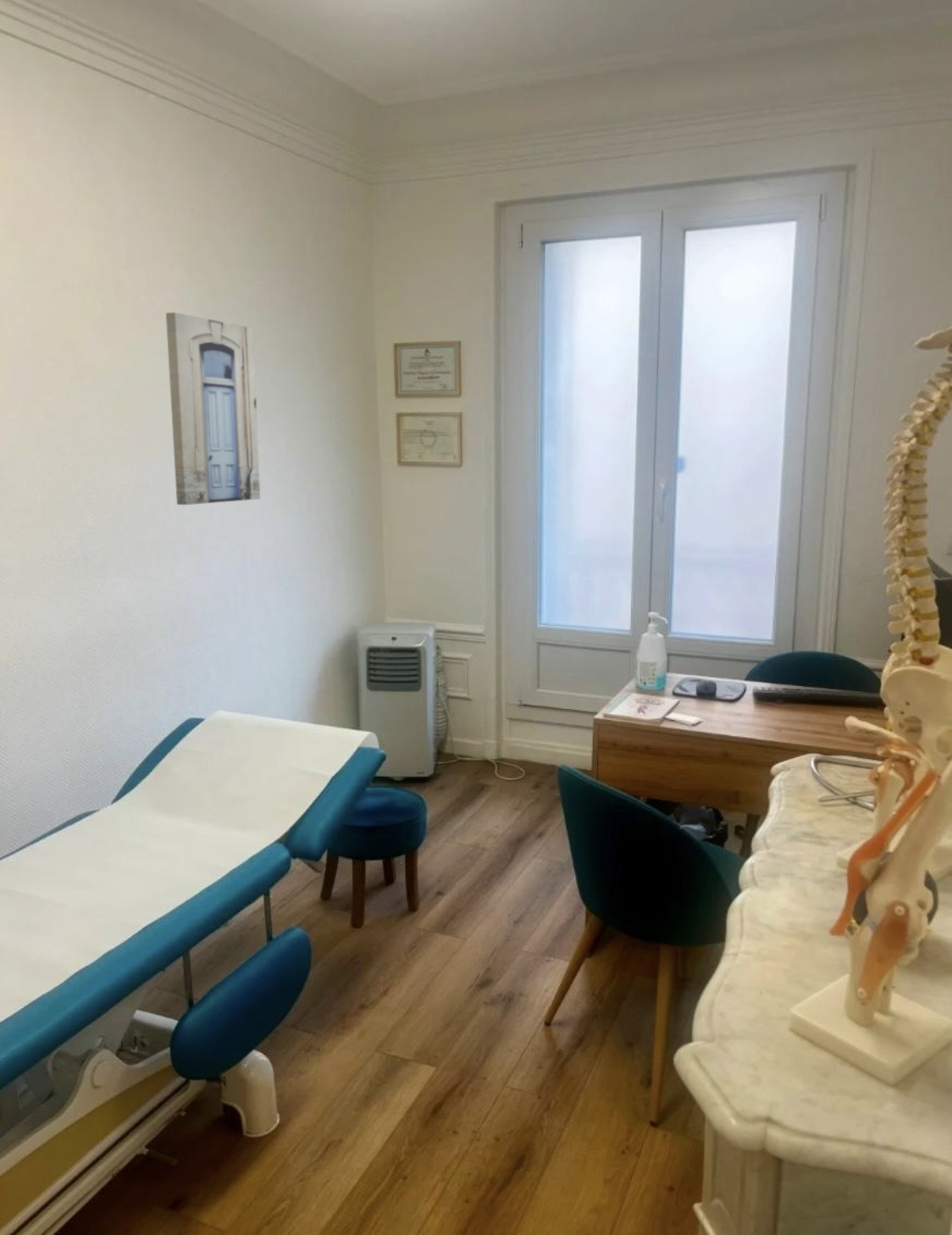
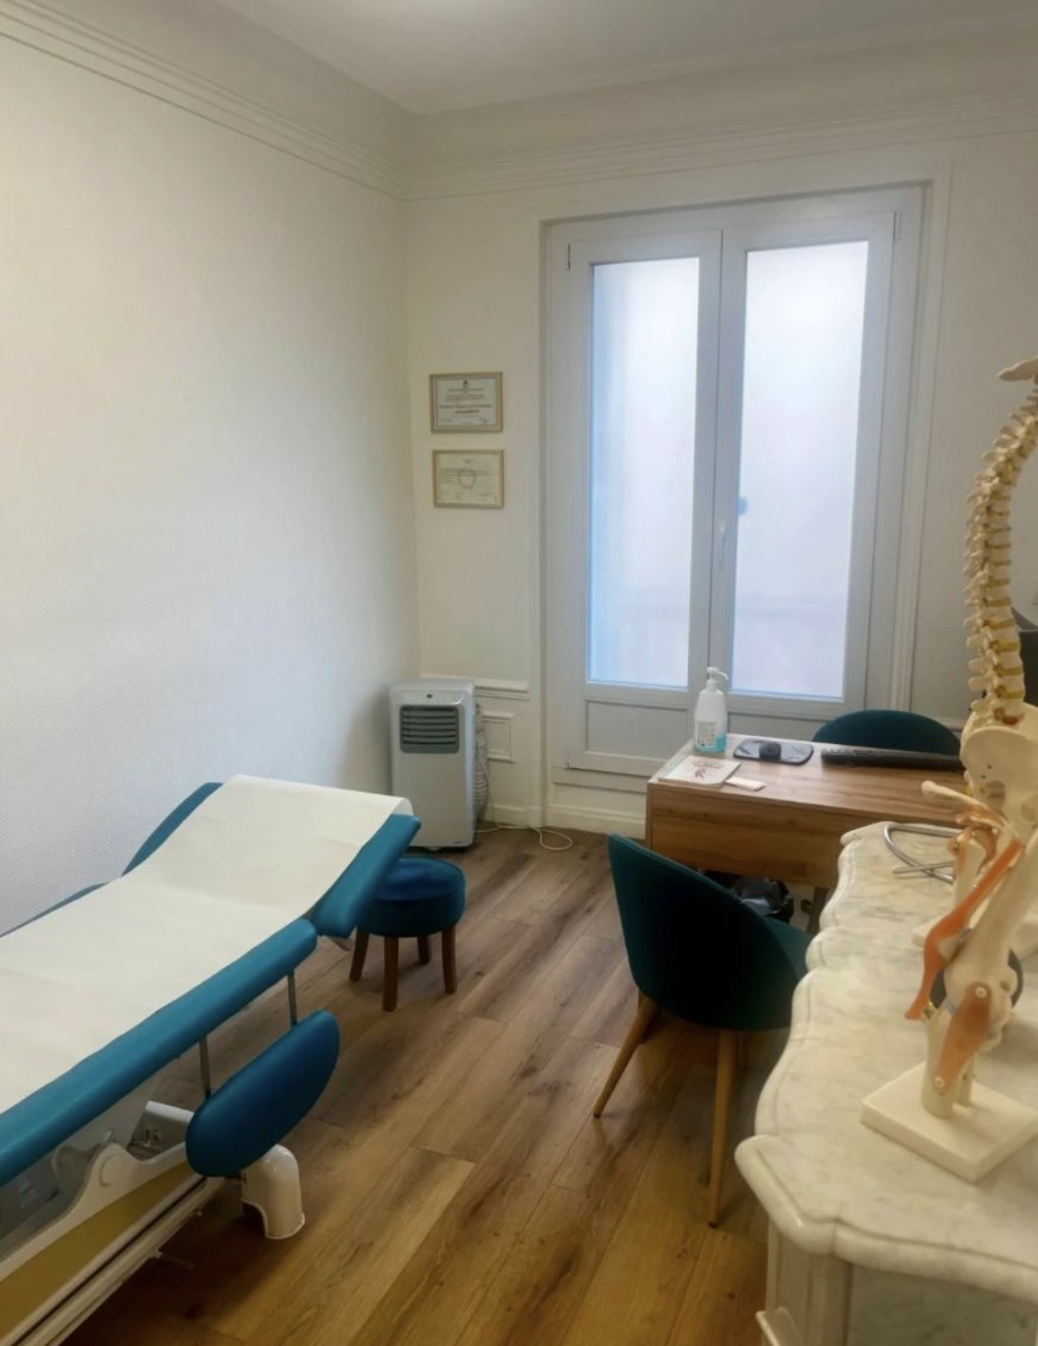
- wall art [165,312,261,506]
